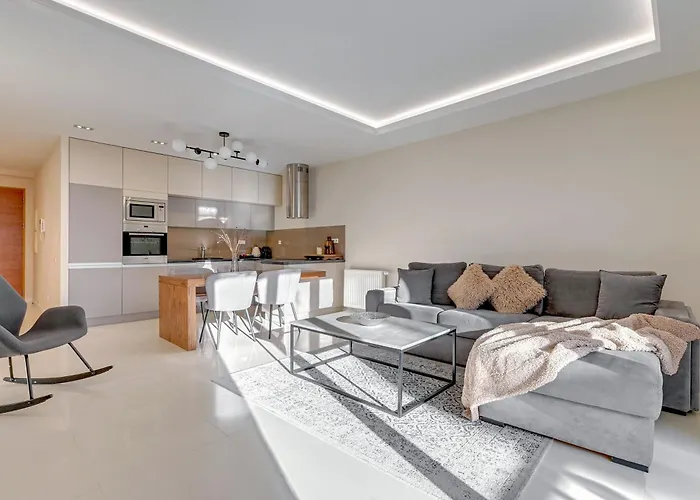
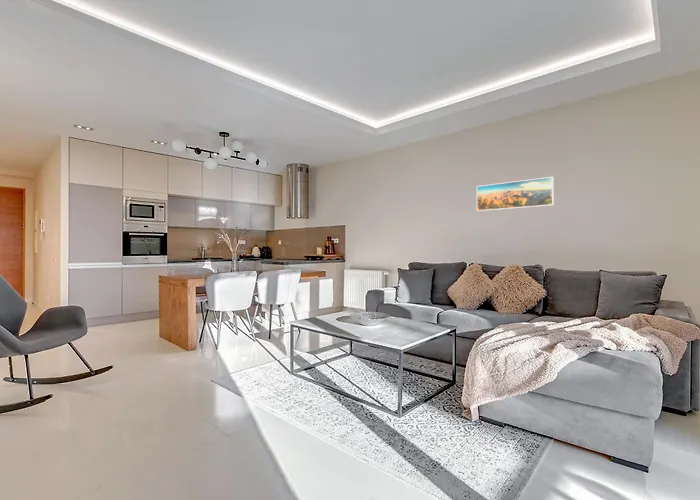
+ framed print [476,176,555,212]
